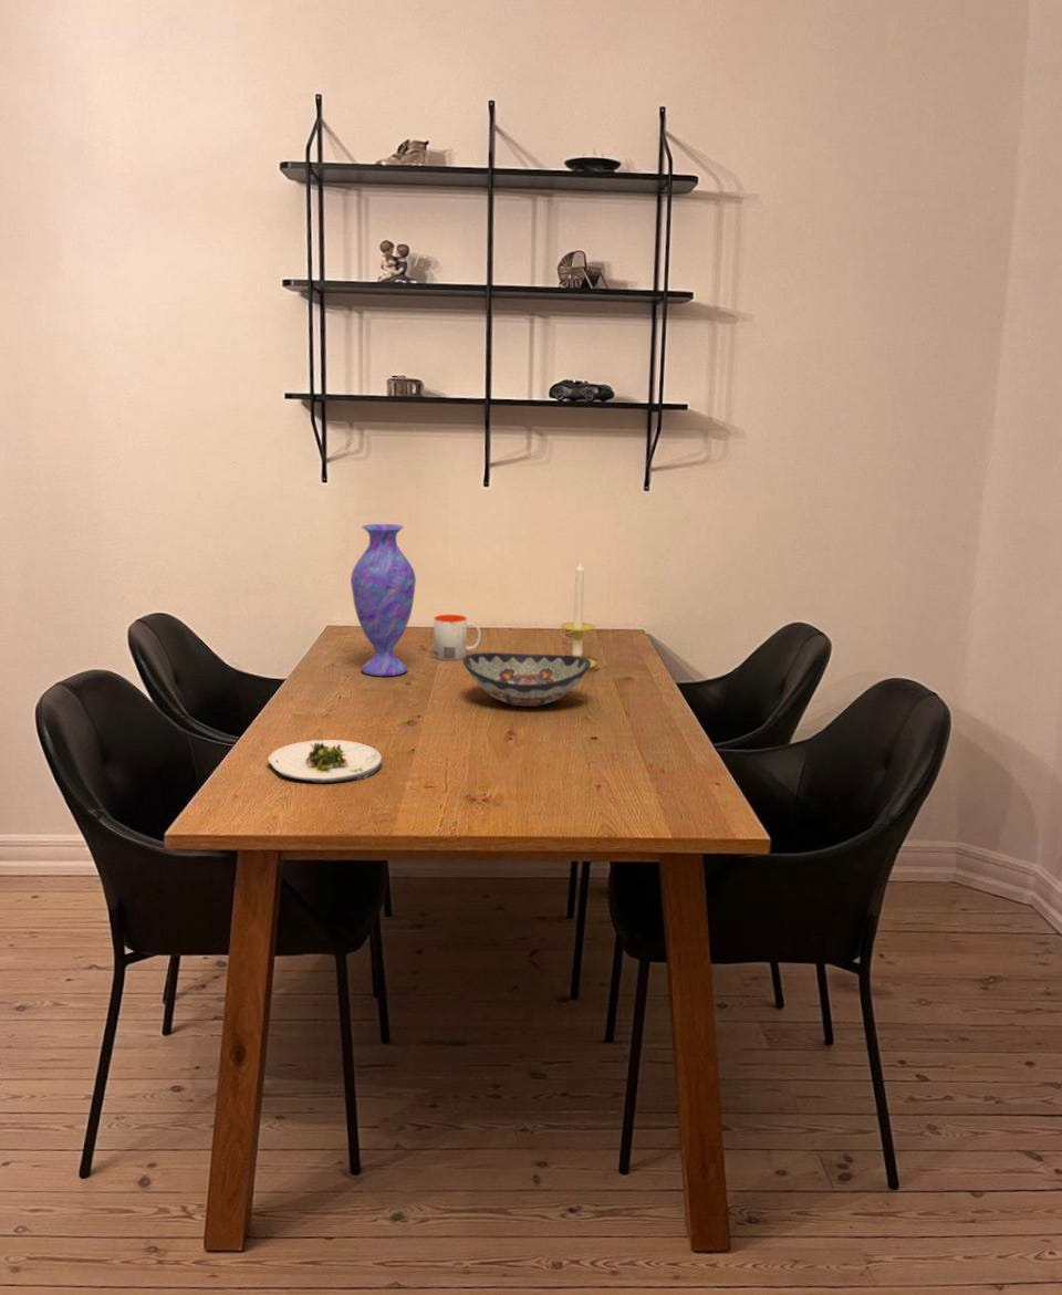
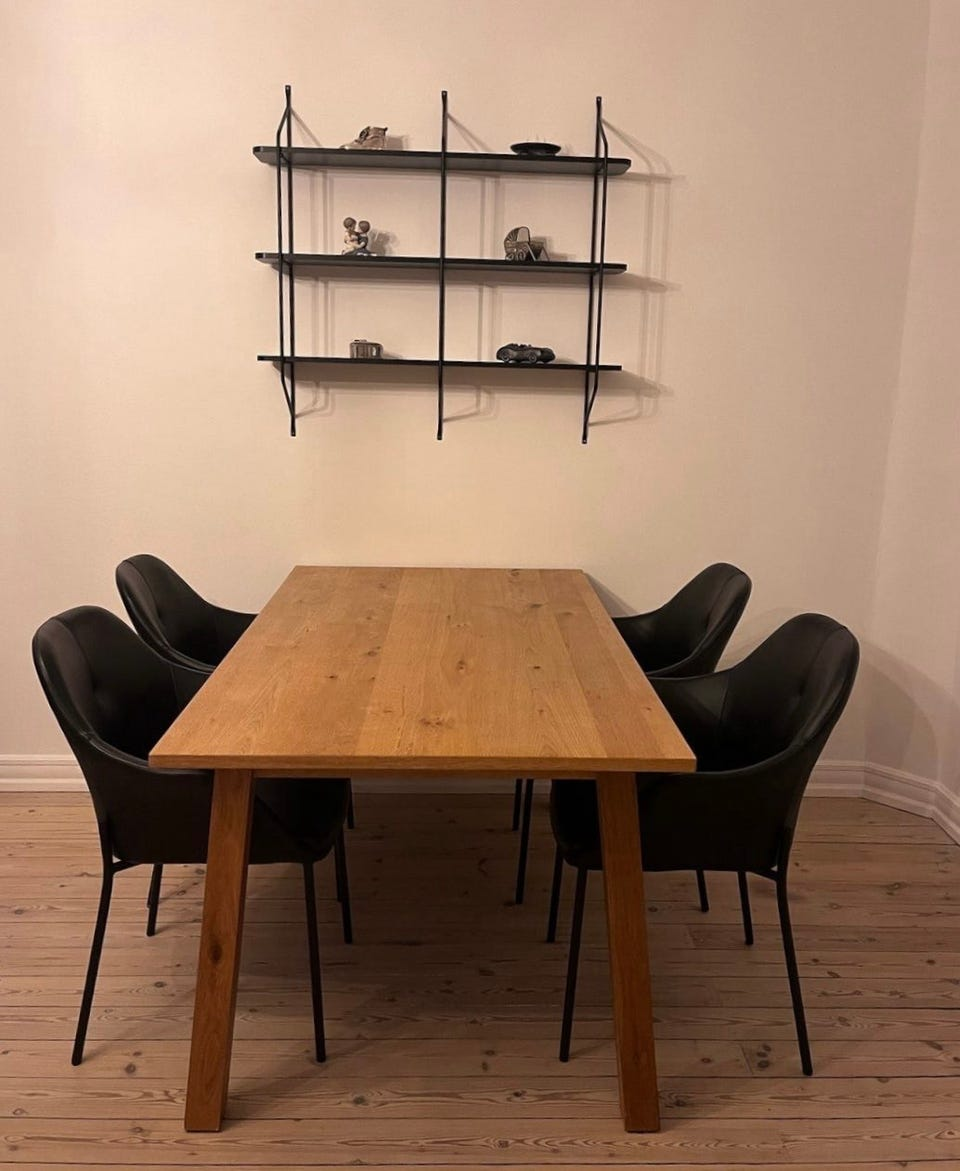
- mug [433,614,482,661]
- salad plate [267,739,383,784]
- candle [560,558,597,669]
- decorative bowl [462,651,591,708]
- vase [350,523,417,677]
